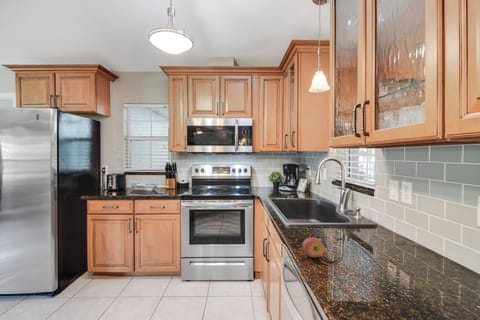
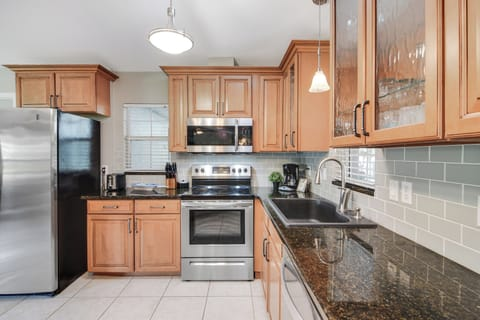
- apple [301,236,325,259]
